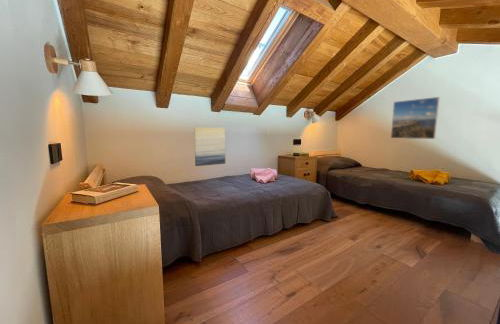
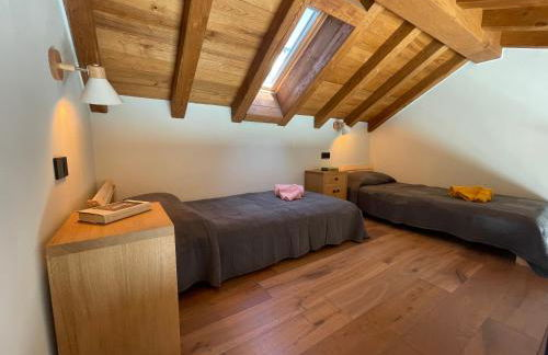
- wall art [193,127,226,167]
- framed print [390,96,441,140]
